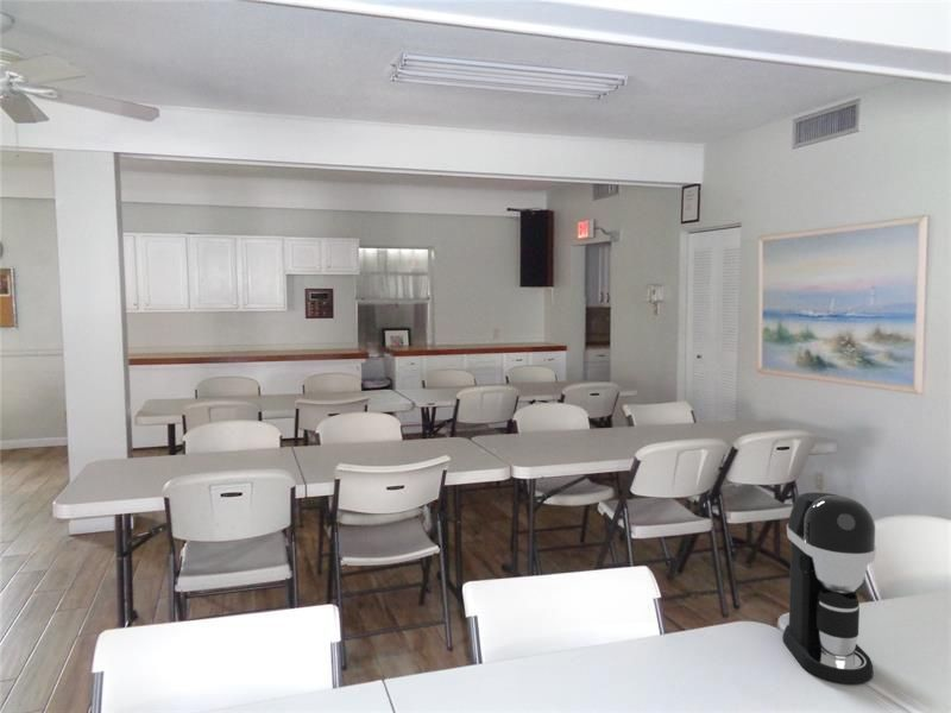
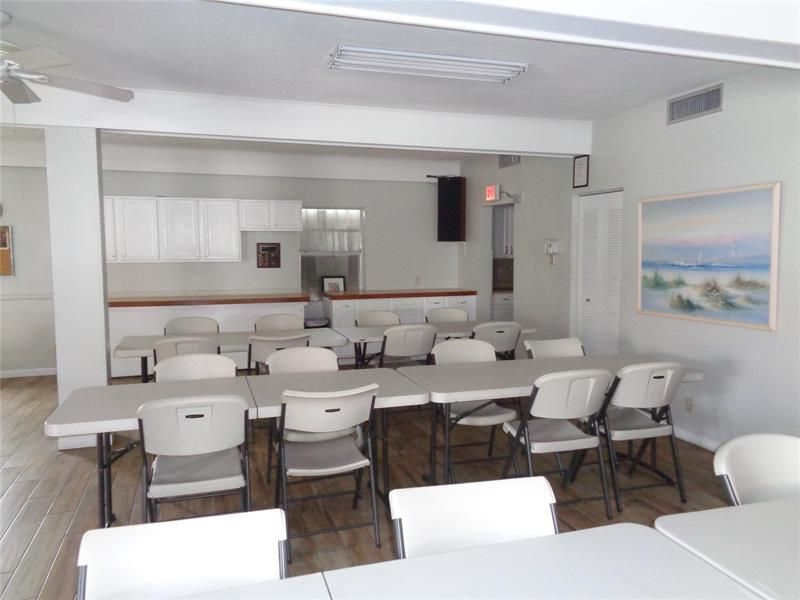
- coffee maker [781,491,877,684]
